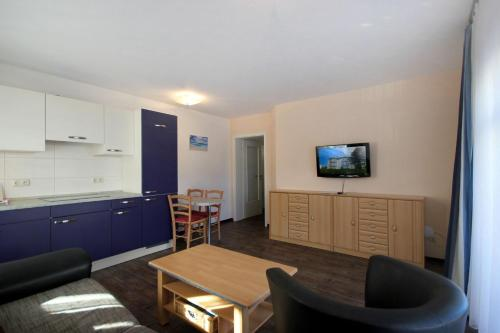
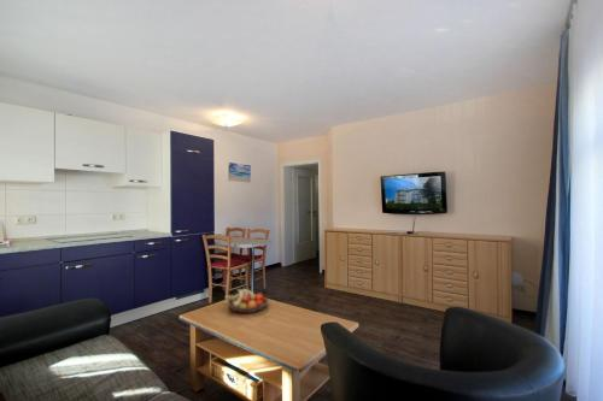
+ fruit bowl [223,288,269,314]
